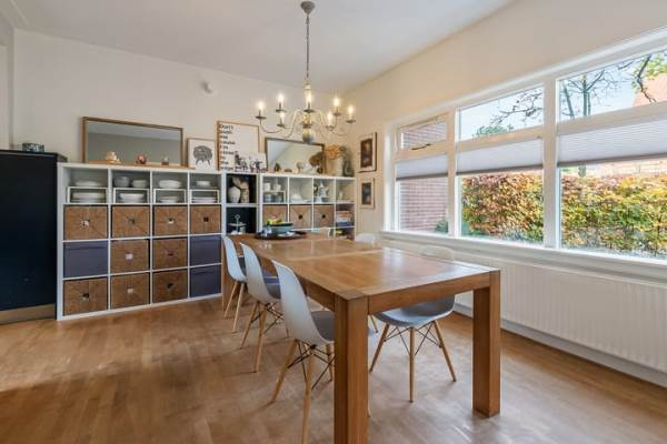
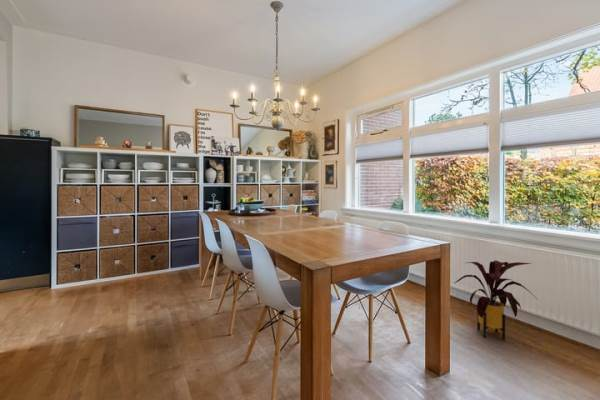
+ house plant [454,259,538,341]
